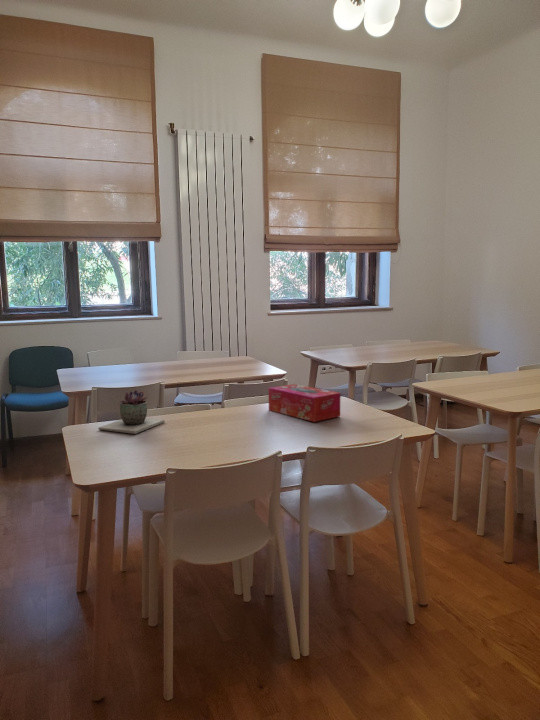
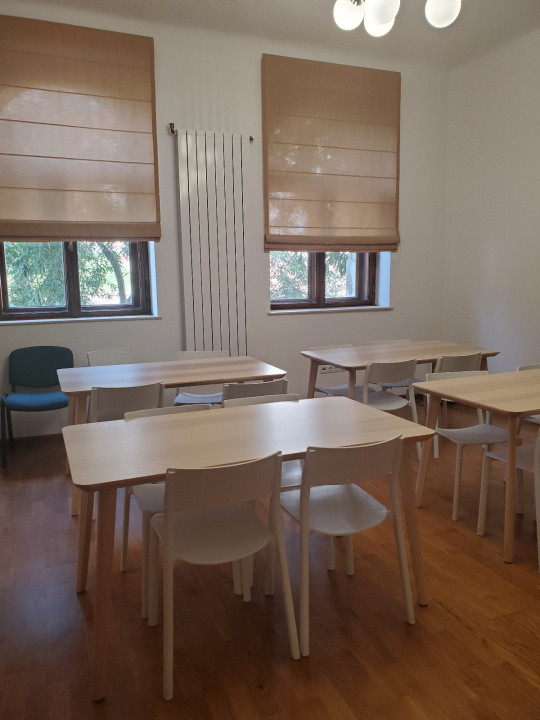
- succulent plant [97,389,166,435]
- tissue box [268,383,341,423]
